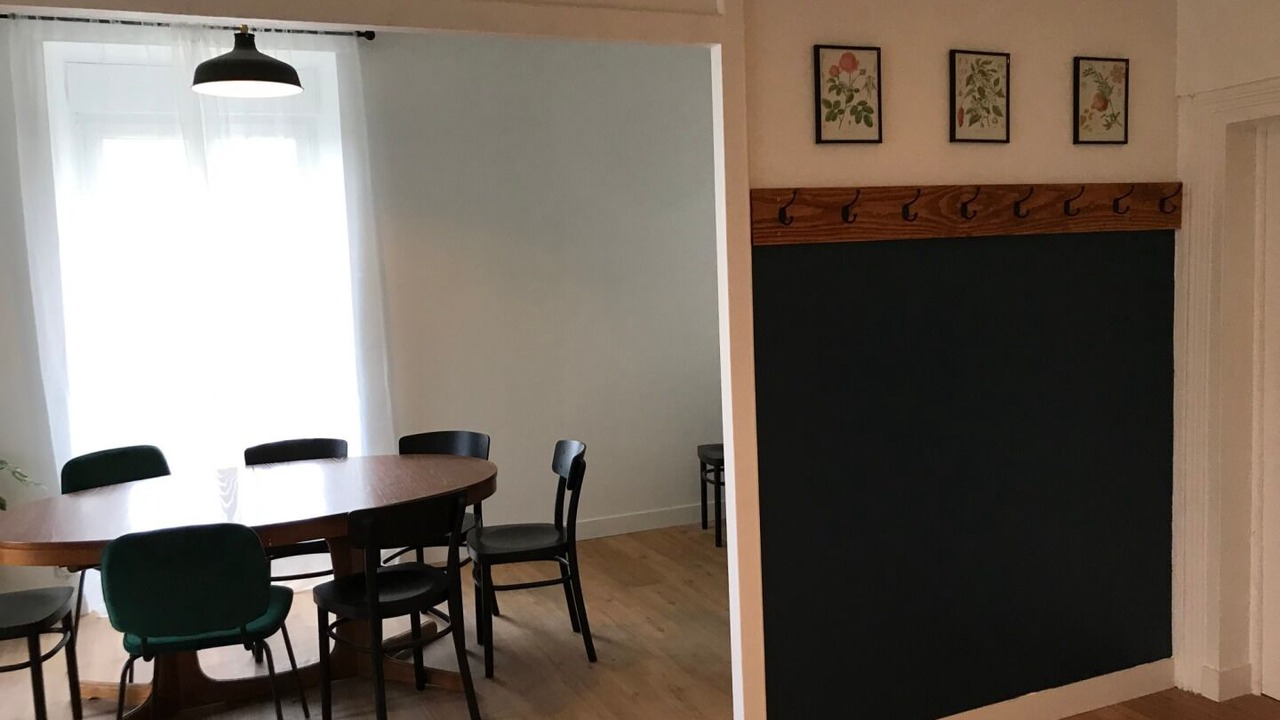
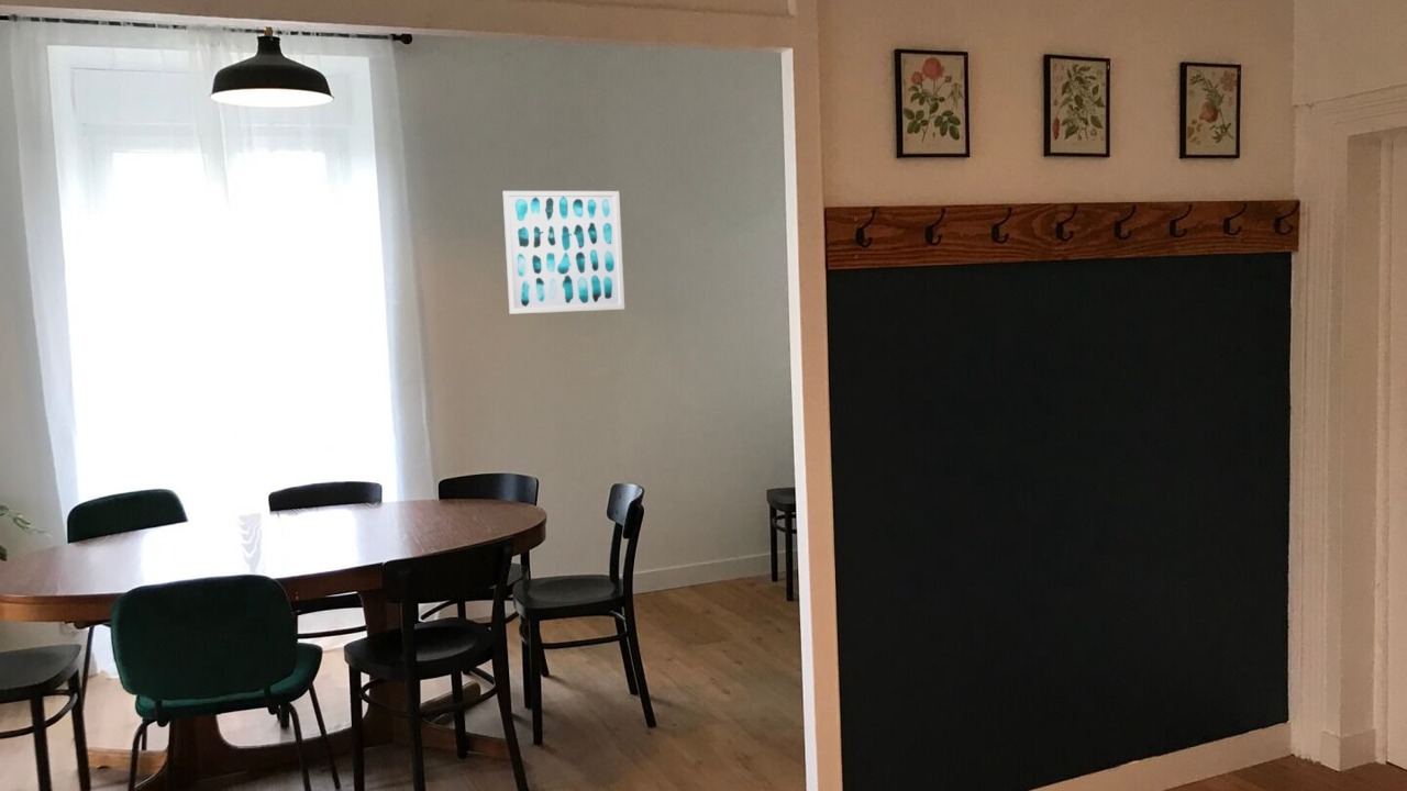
+ wall art [502,190,625,315]
